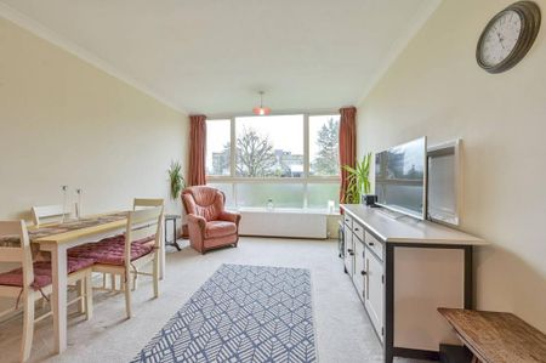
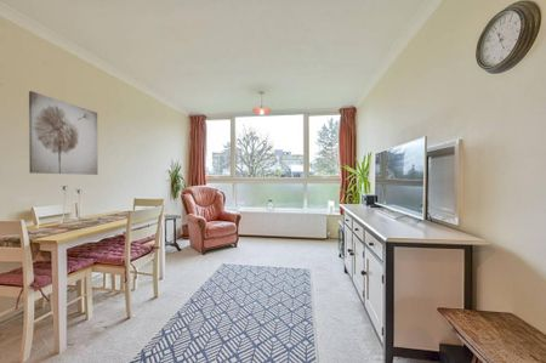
+ wall art [28,90,99,176]
